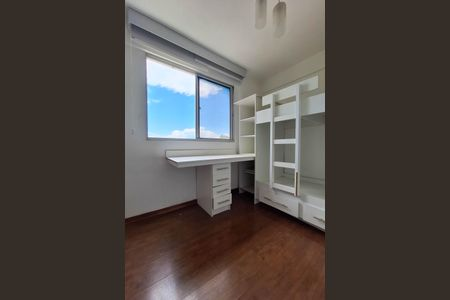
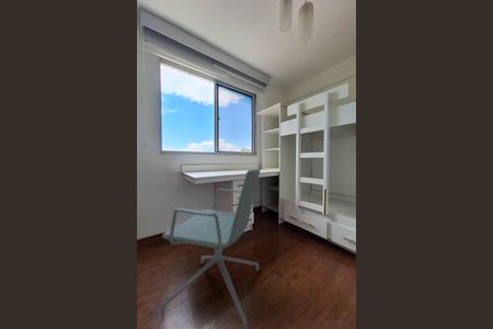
+ office chair [159,168,262,329]
